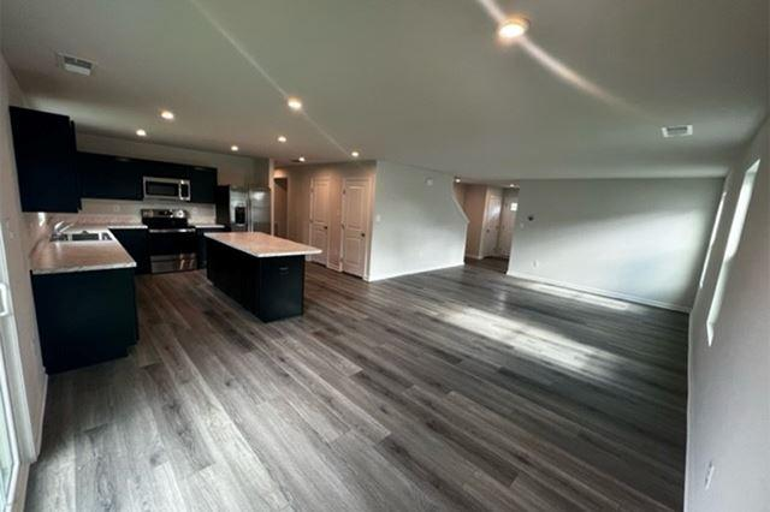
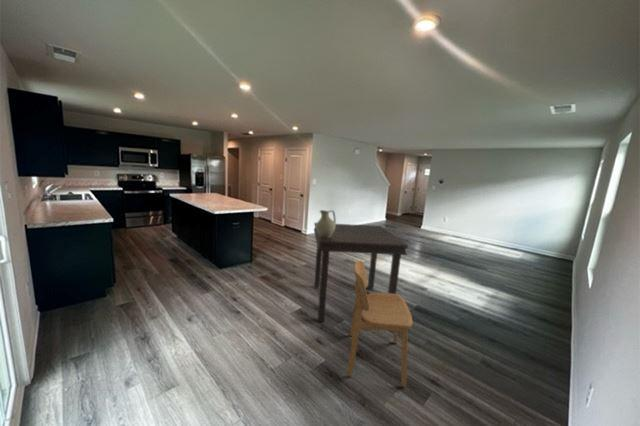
+ dining table [313,222,409,323]
+ ceramic jug [316,209,337,238]
+ dining chair [346,259,414,388]
